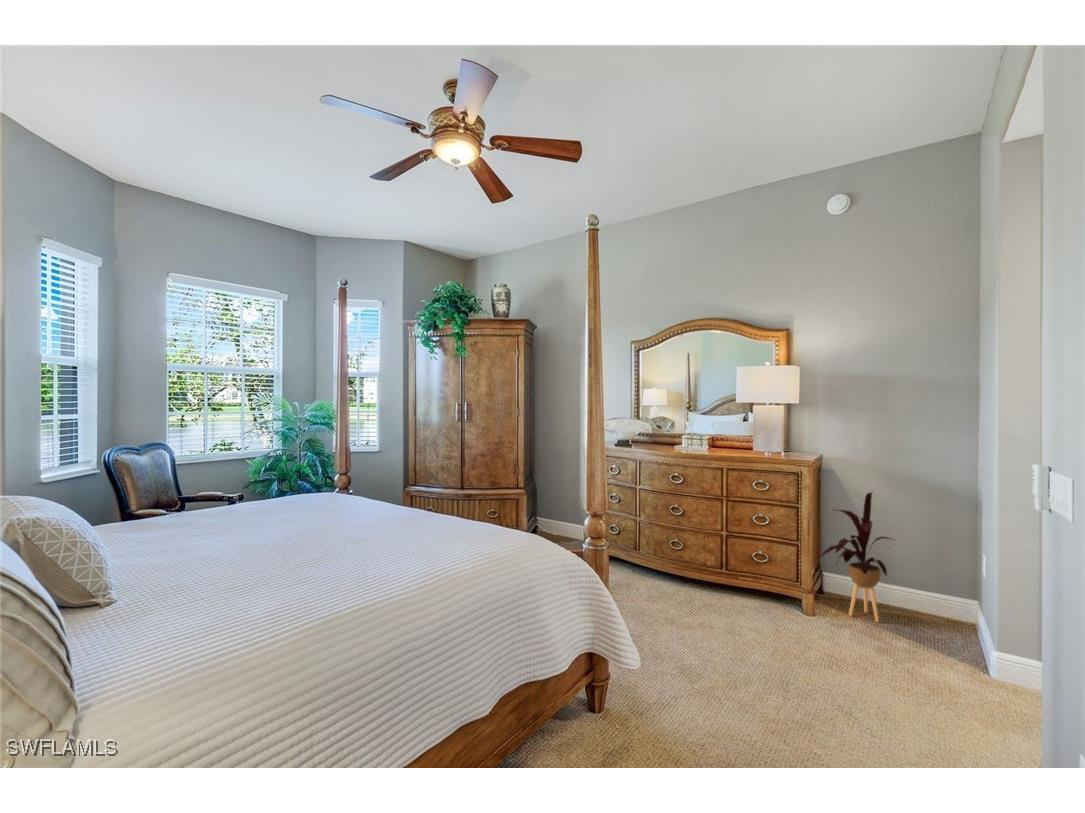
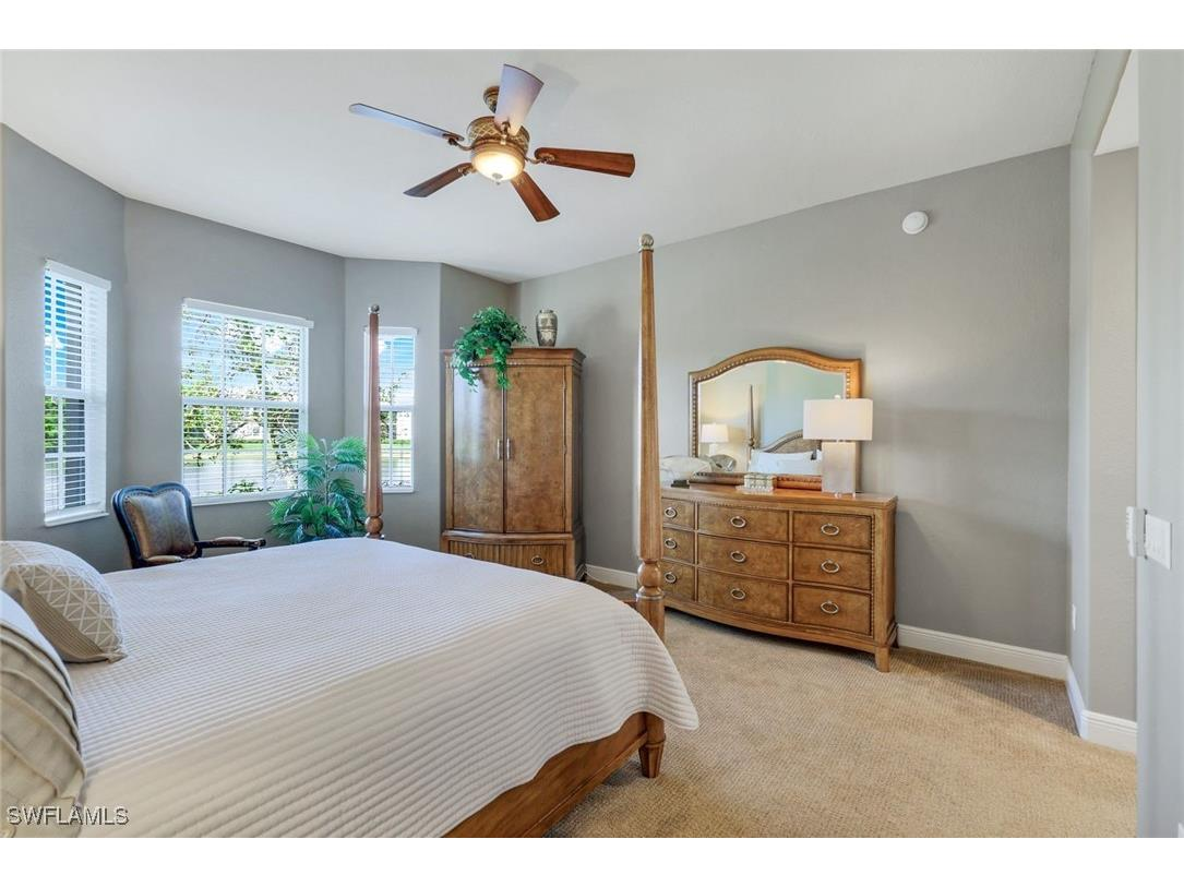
- house plant [816,491,895,623]
